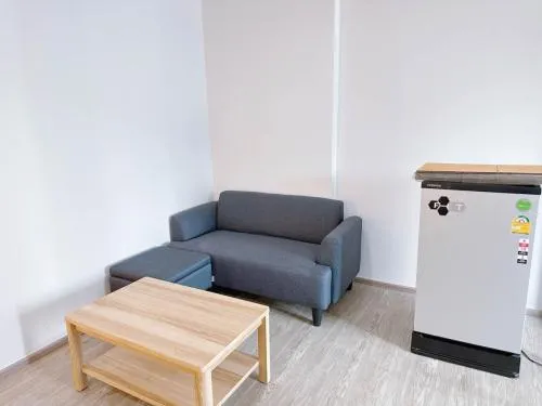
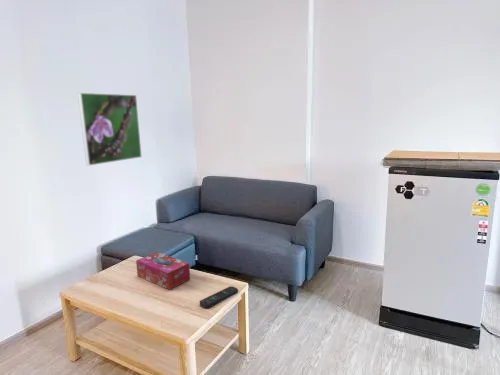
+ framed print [77,92,143,167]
+ remote control [199,285,239,309]
+ tissue box [135,251,191,291]
